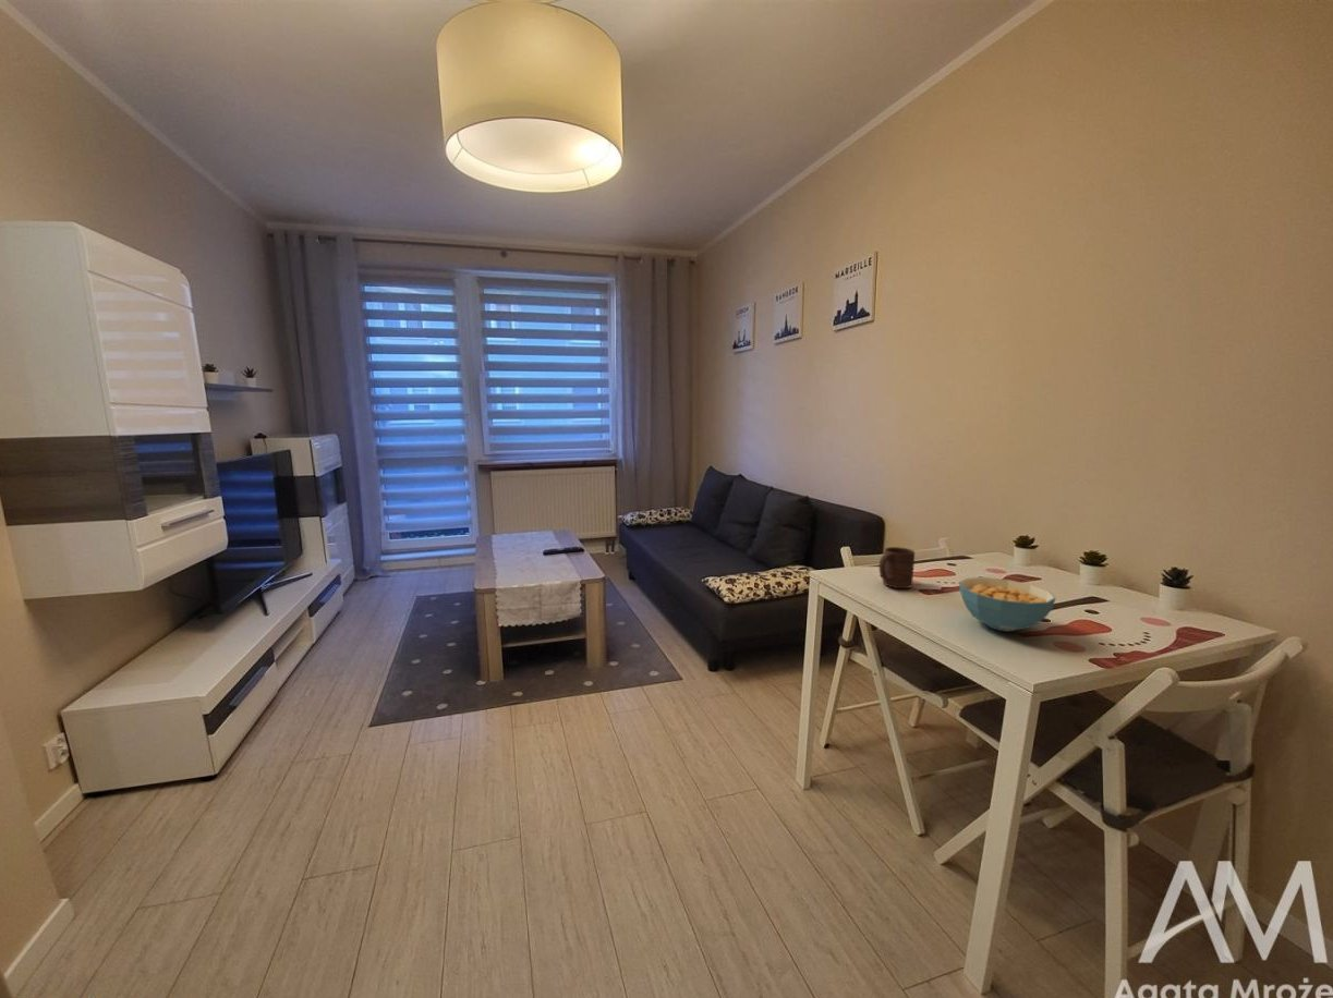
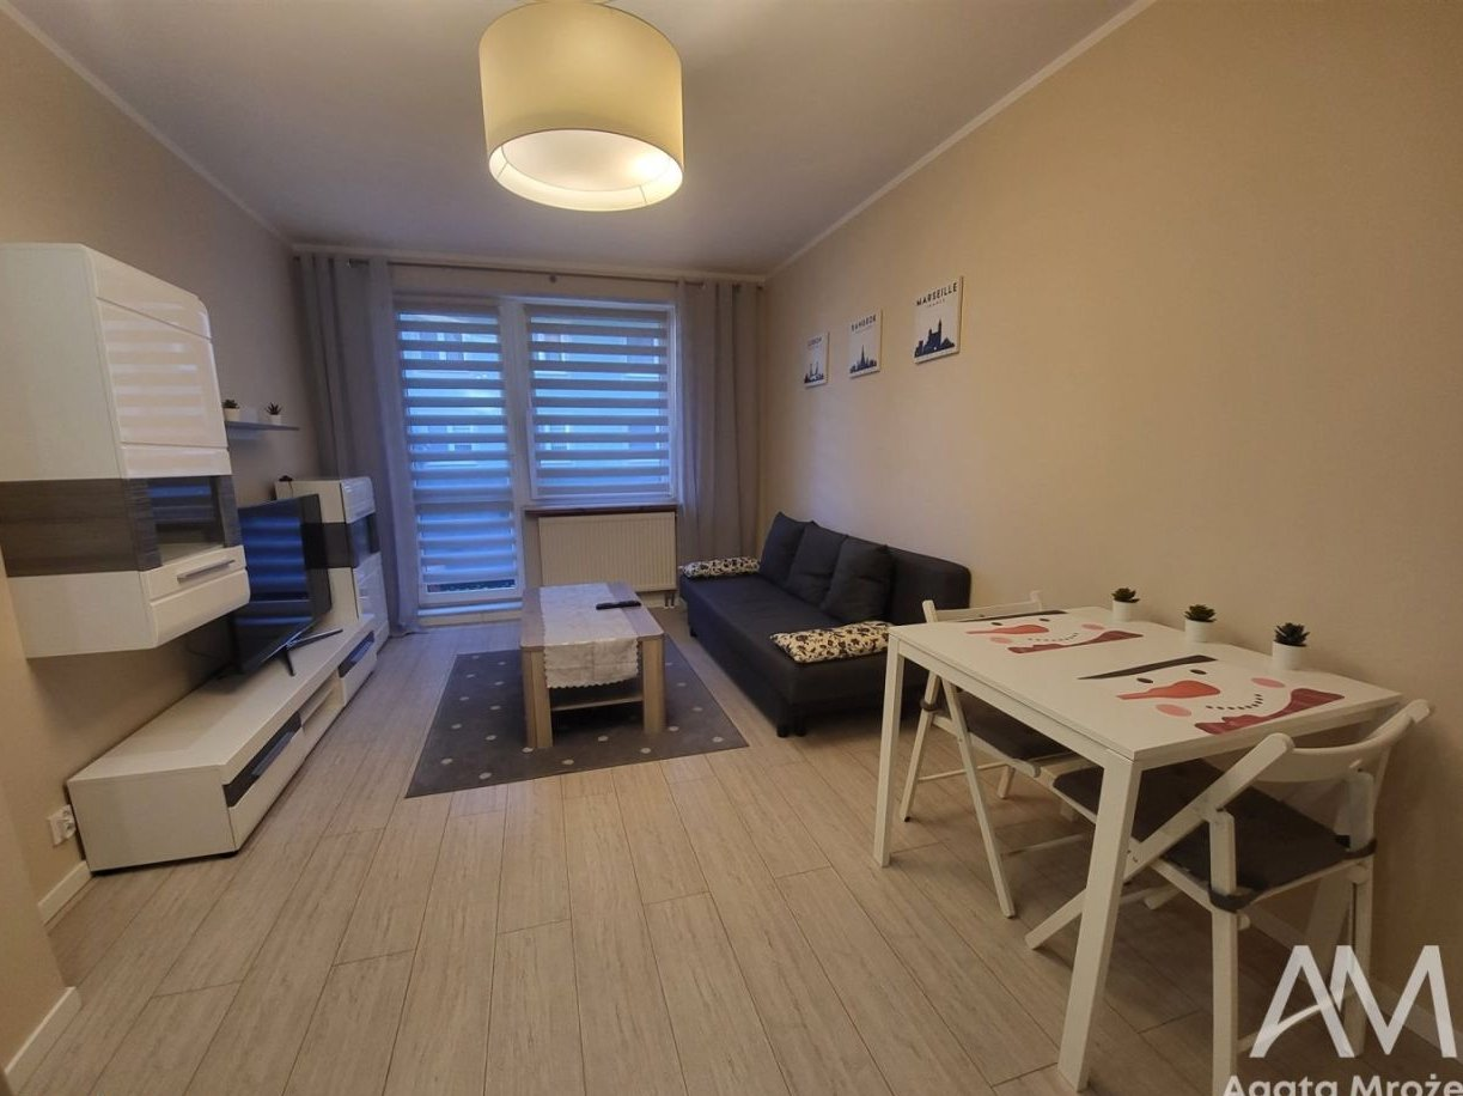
- cereal bowl [958,576,1056,633]
- cup [877,546,916,589]
